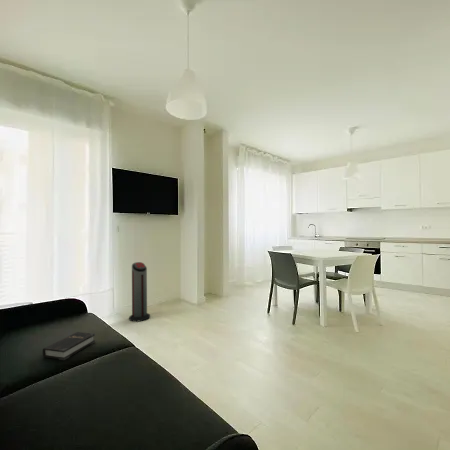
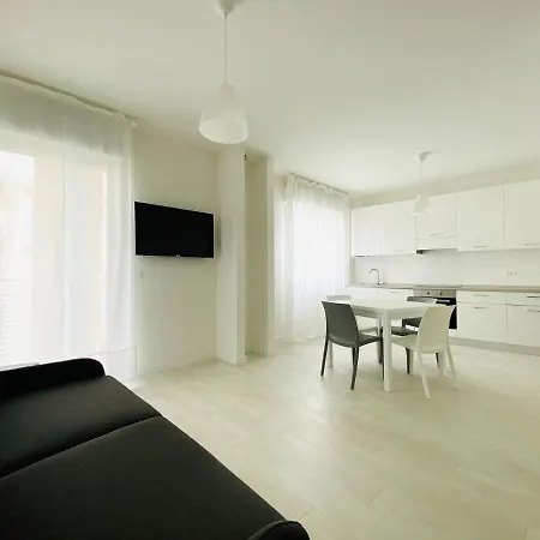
- air purifier [128,261,151,323]
- hardback book [42,331,96,361]
